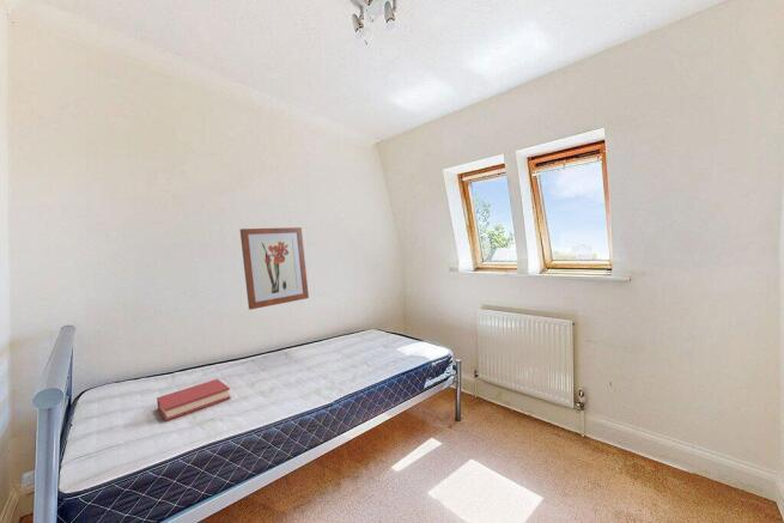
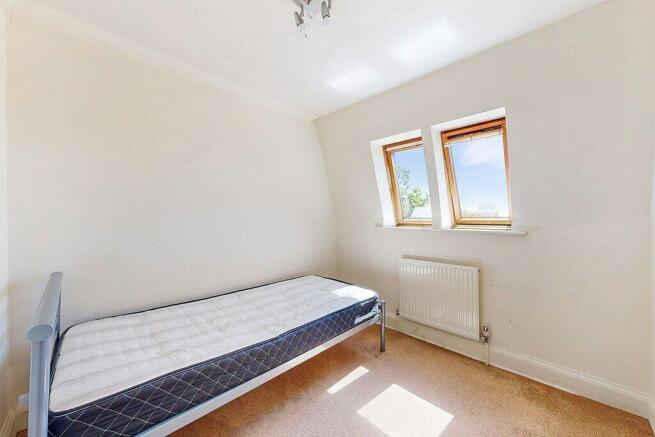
- hardback book [156,378,231,421]
- wall art [239,226,310,310]
